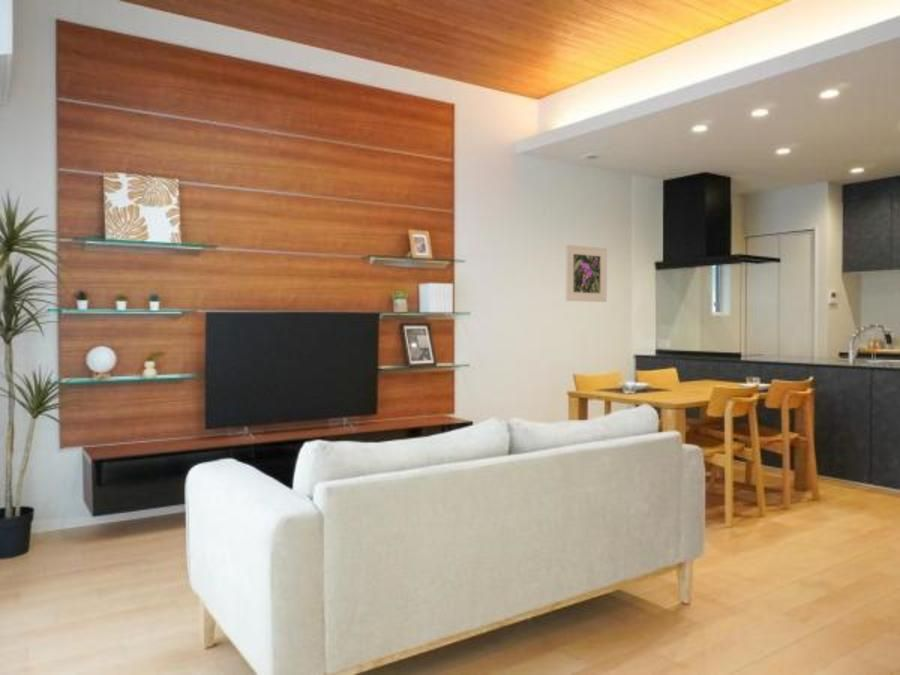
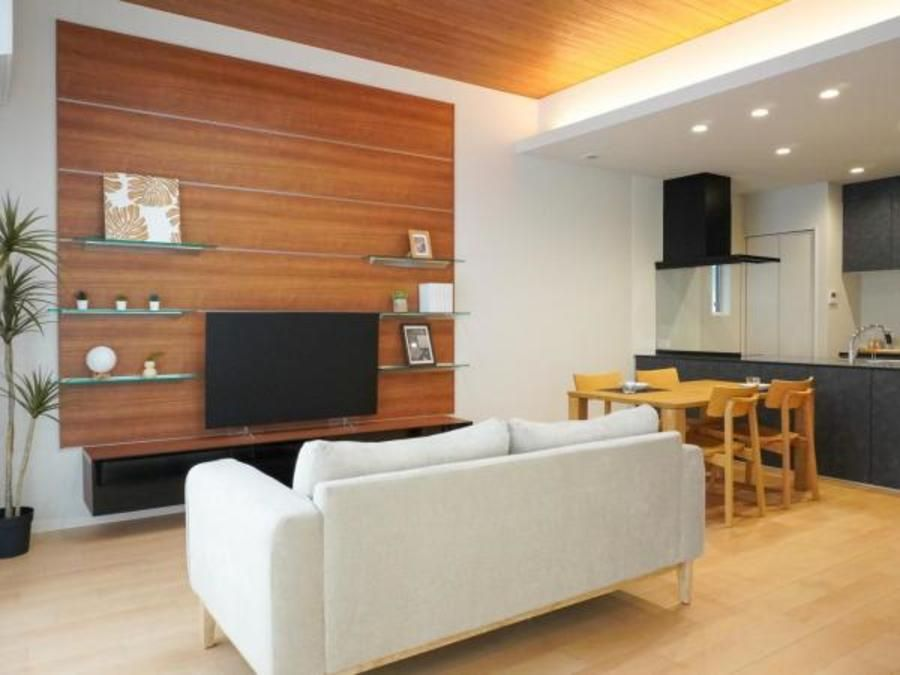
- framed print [565,244,608,303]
